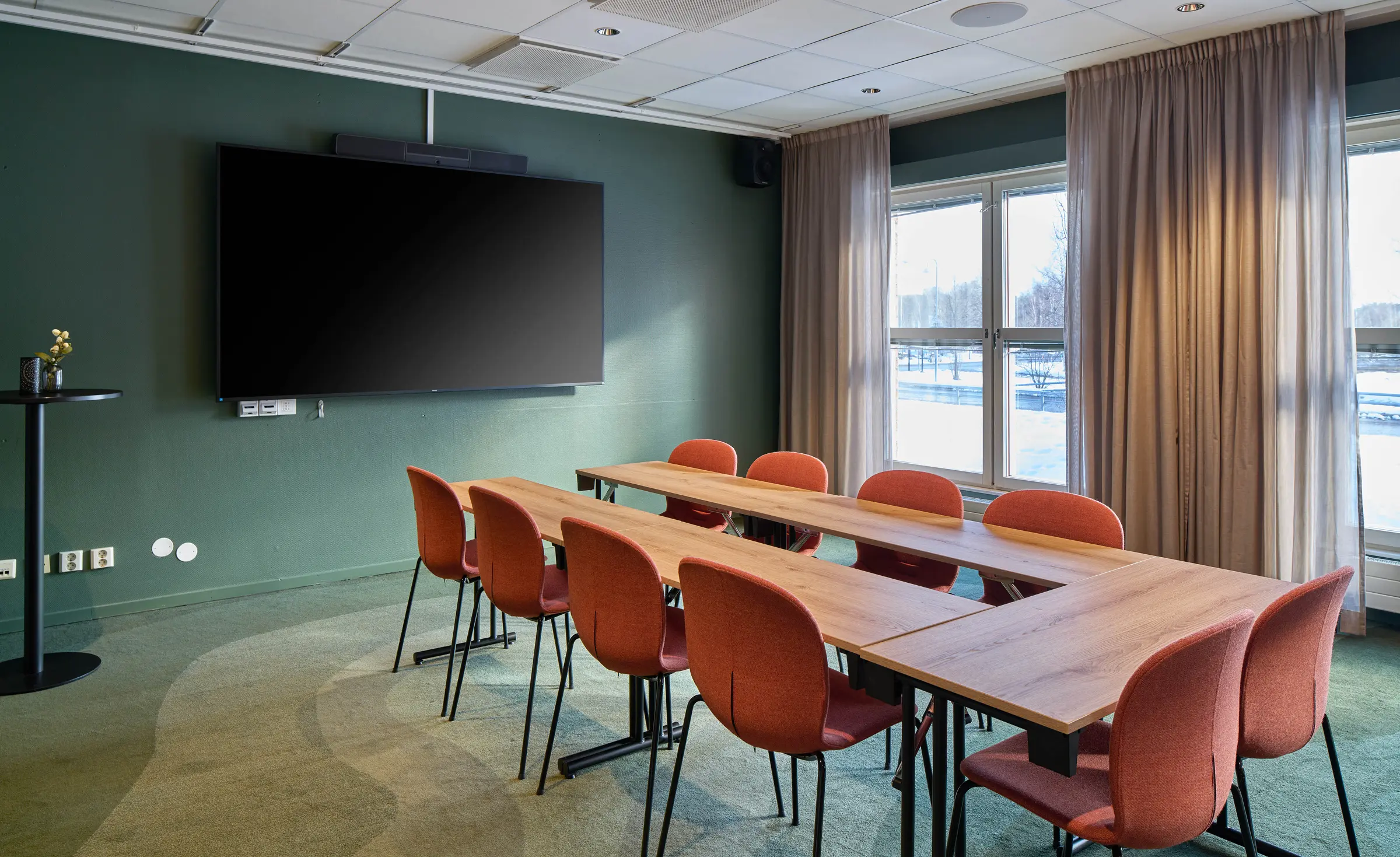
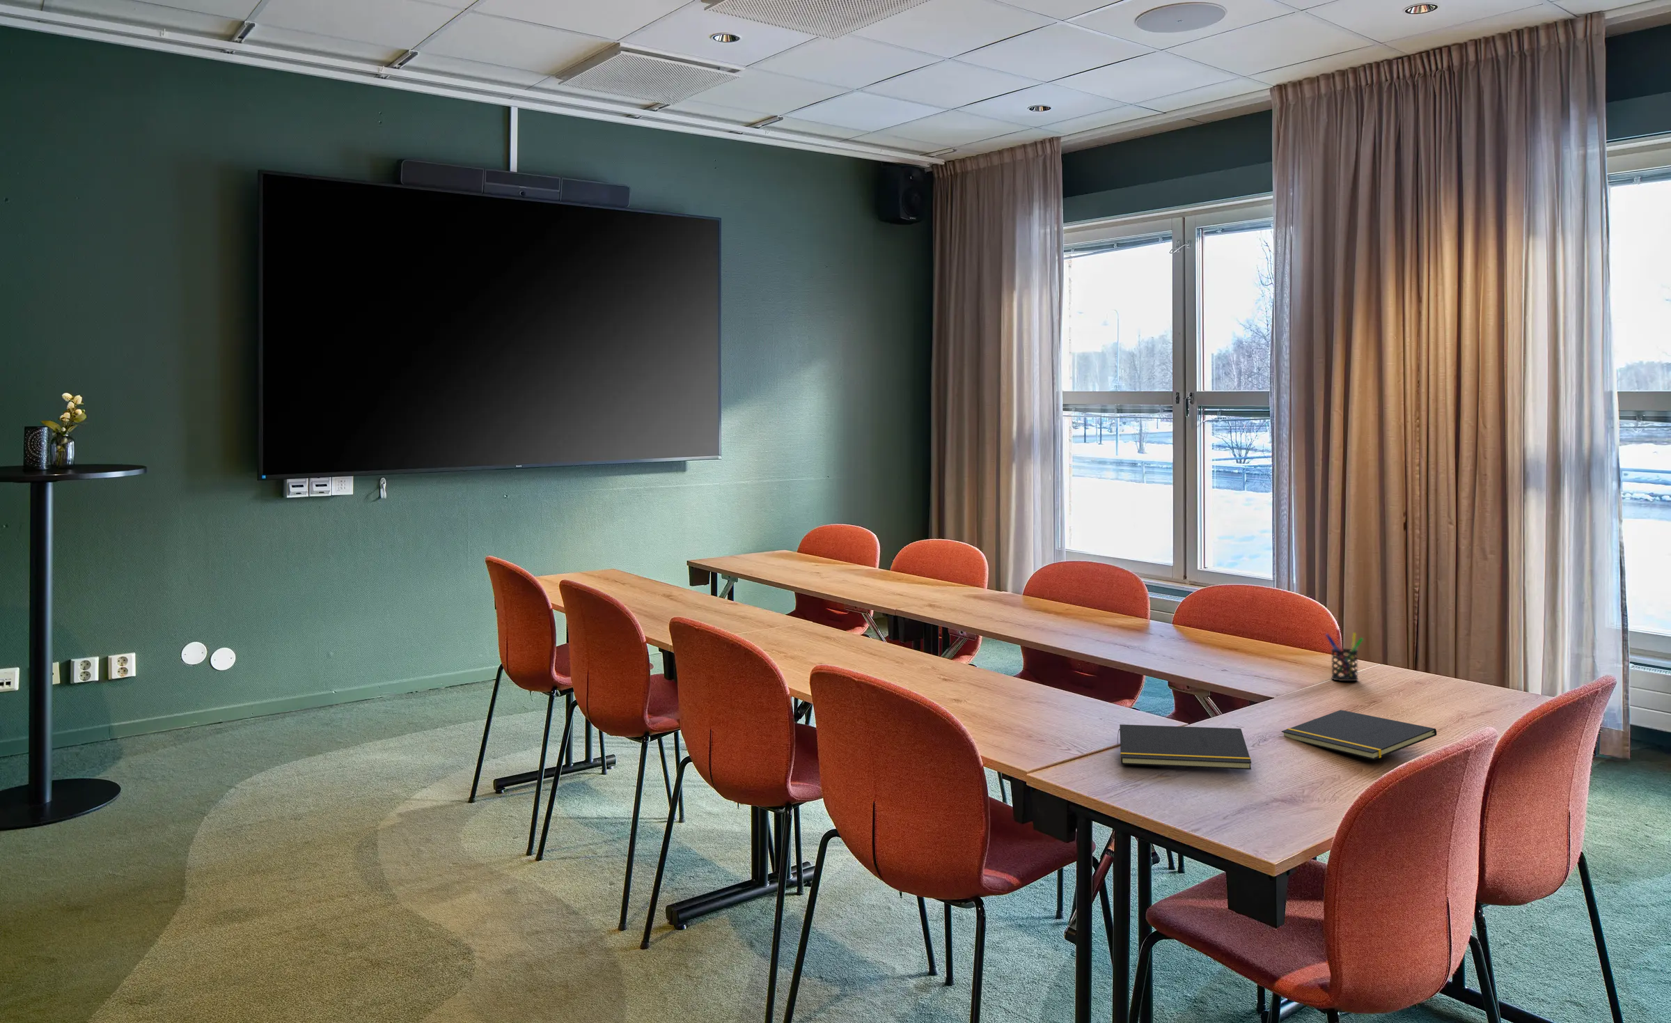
+ notepad [1117,723,1252,770]
+ pen holder [1324,628,1364,682]
+ notepad [1281,709,1438,760]
